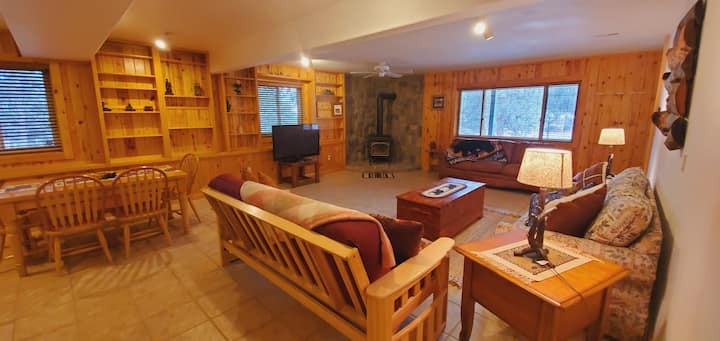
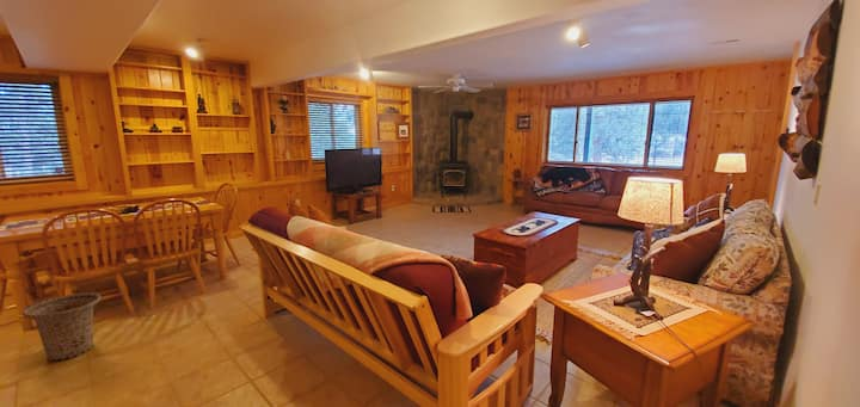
+ basket [22,291,103,362]
